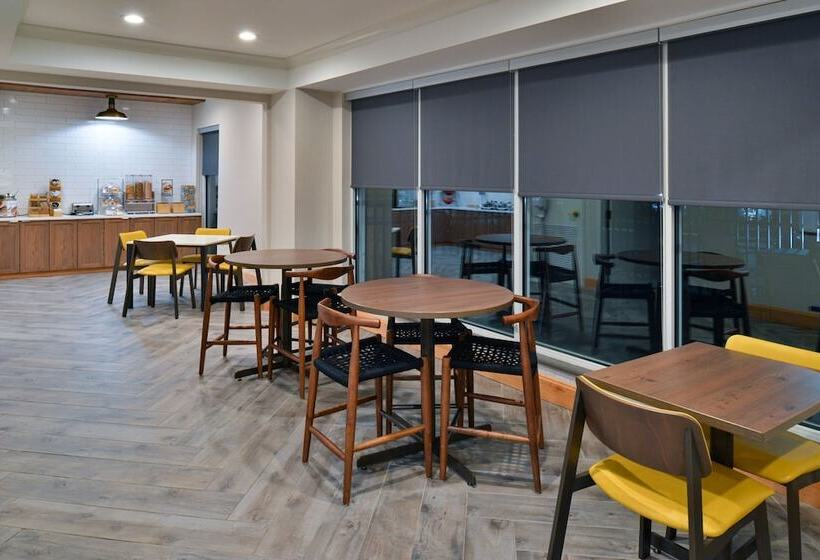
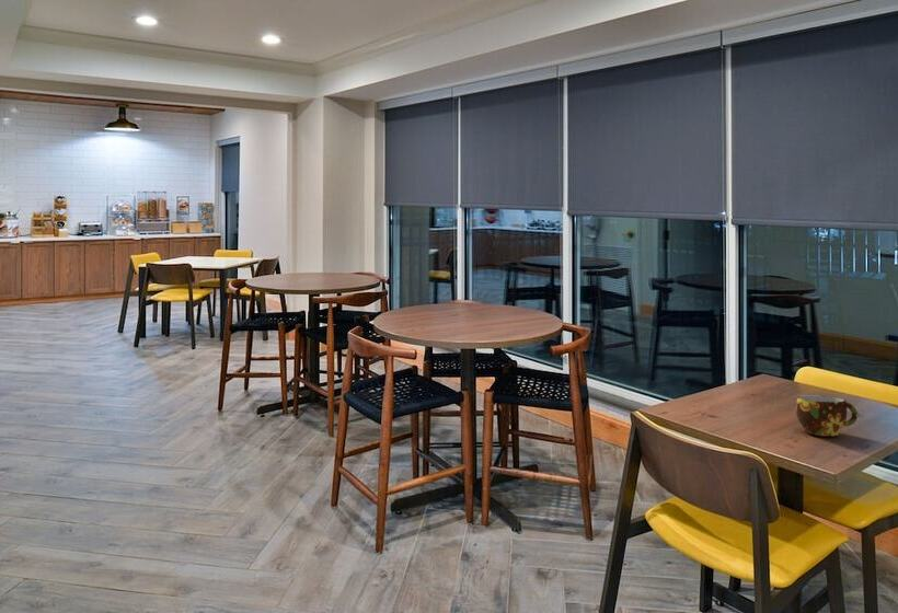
+ cup [795,394,859,437]
